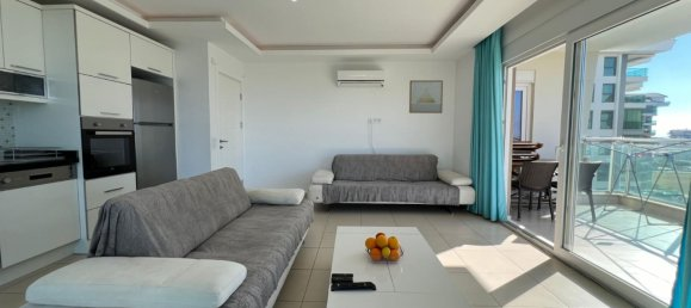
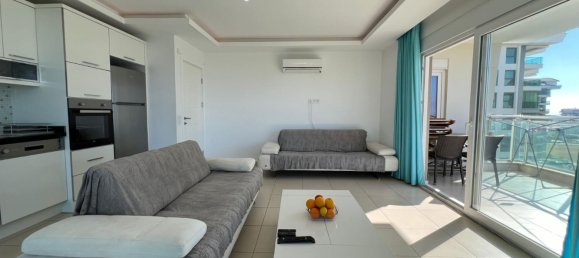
- wall art [408,79,444,115]
